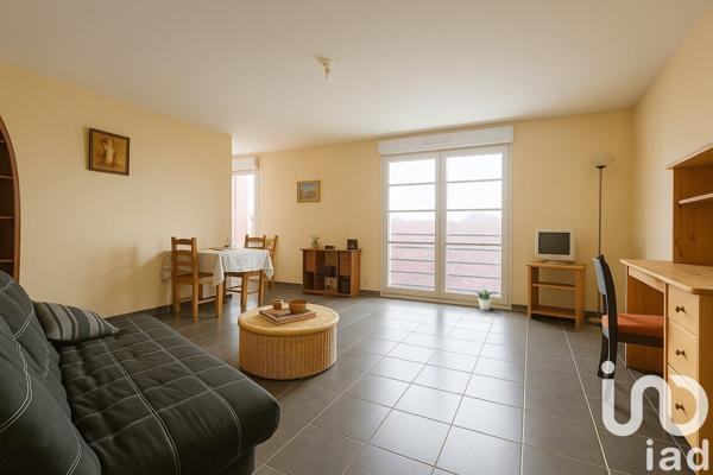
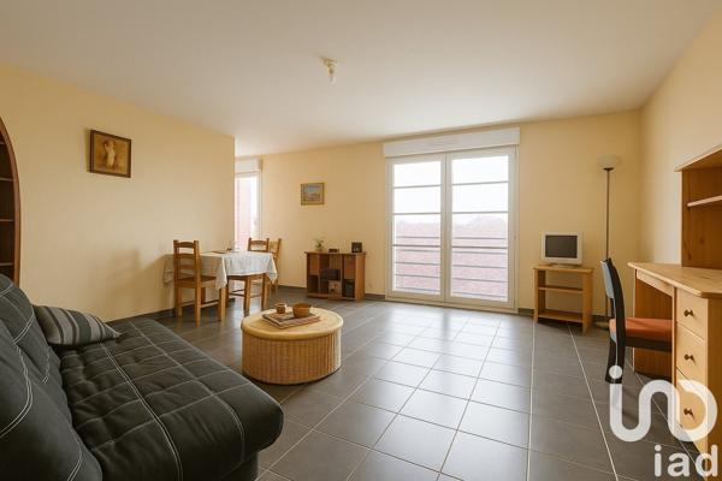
- potted plant [474,289,498,311]
